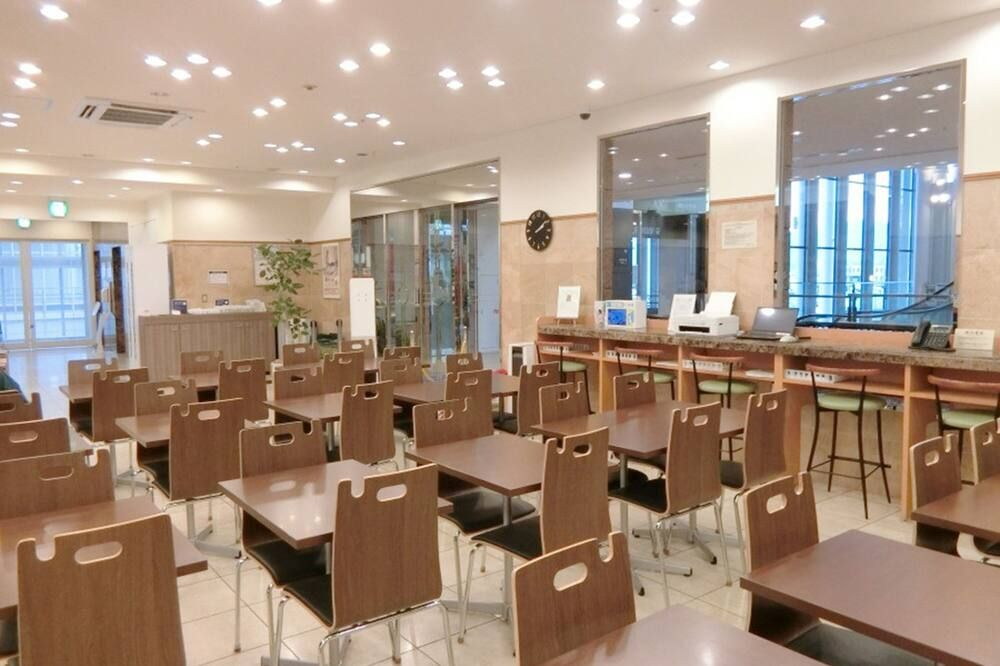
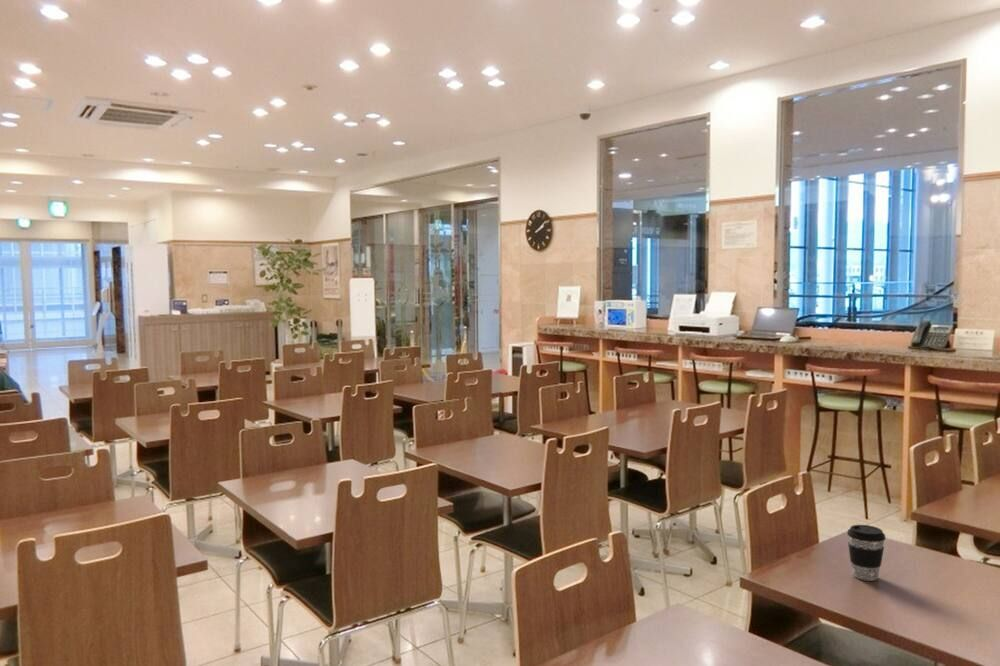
+ coffee cup [846,524,887,582]
